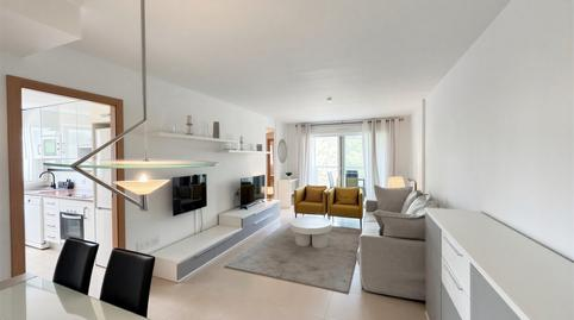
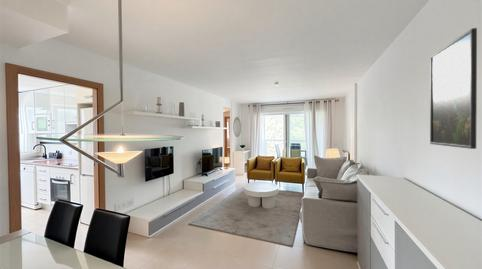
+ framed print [429,27,478,150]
